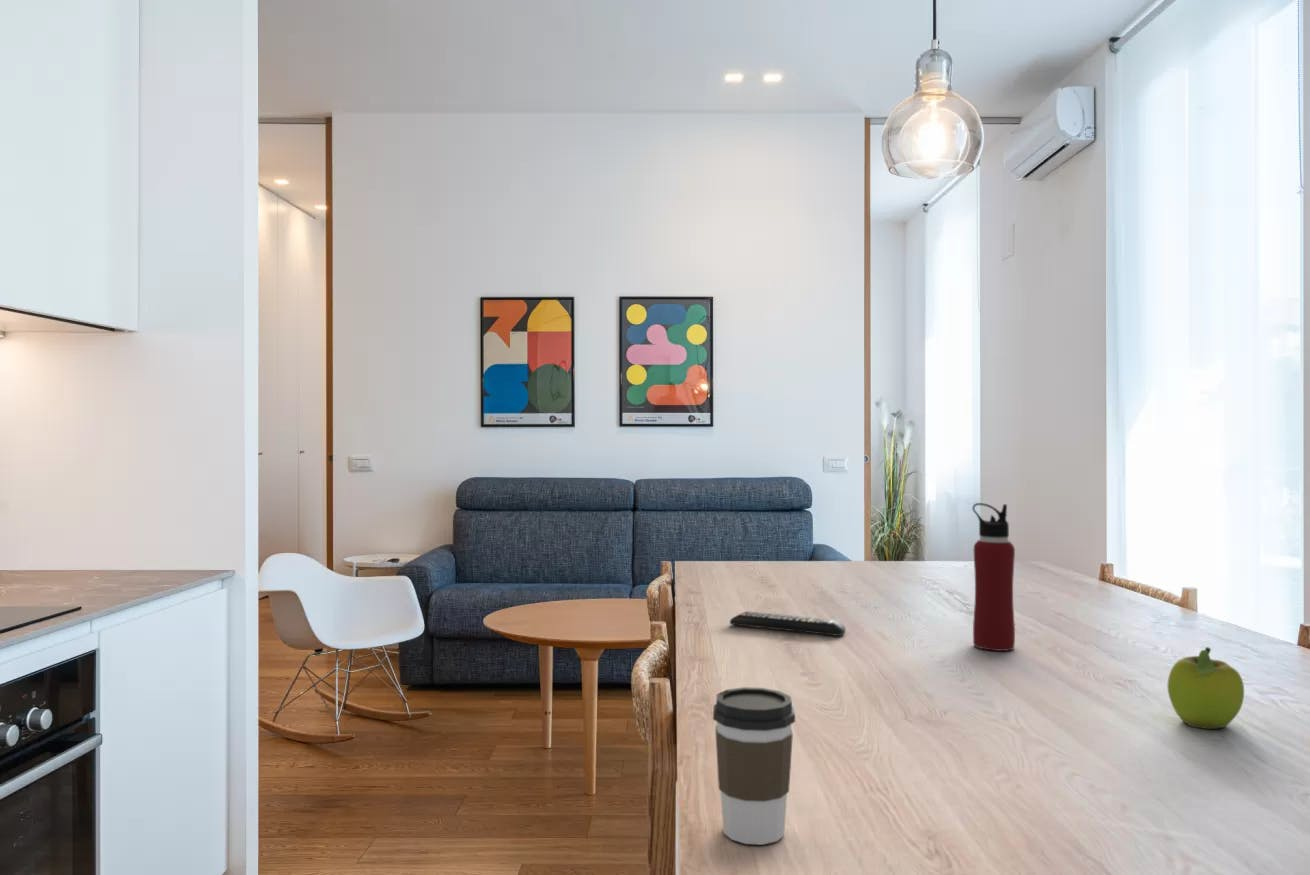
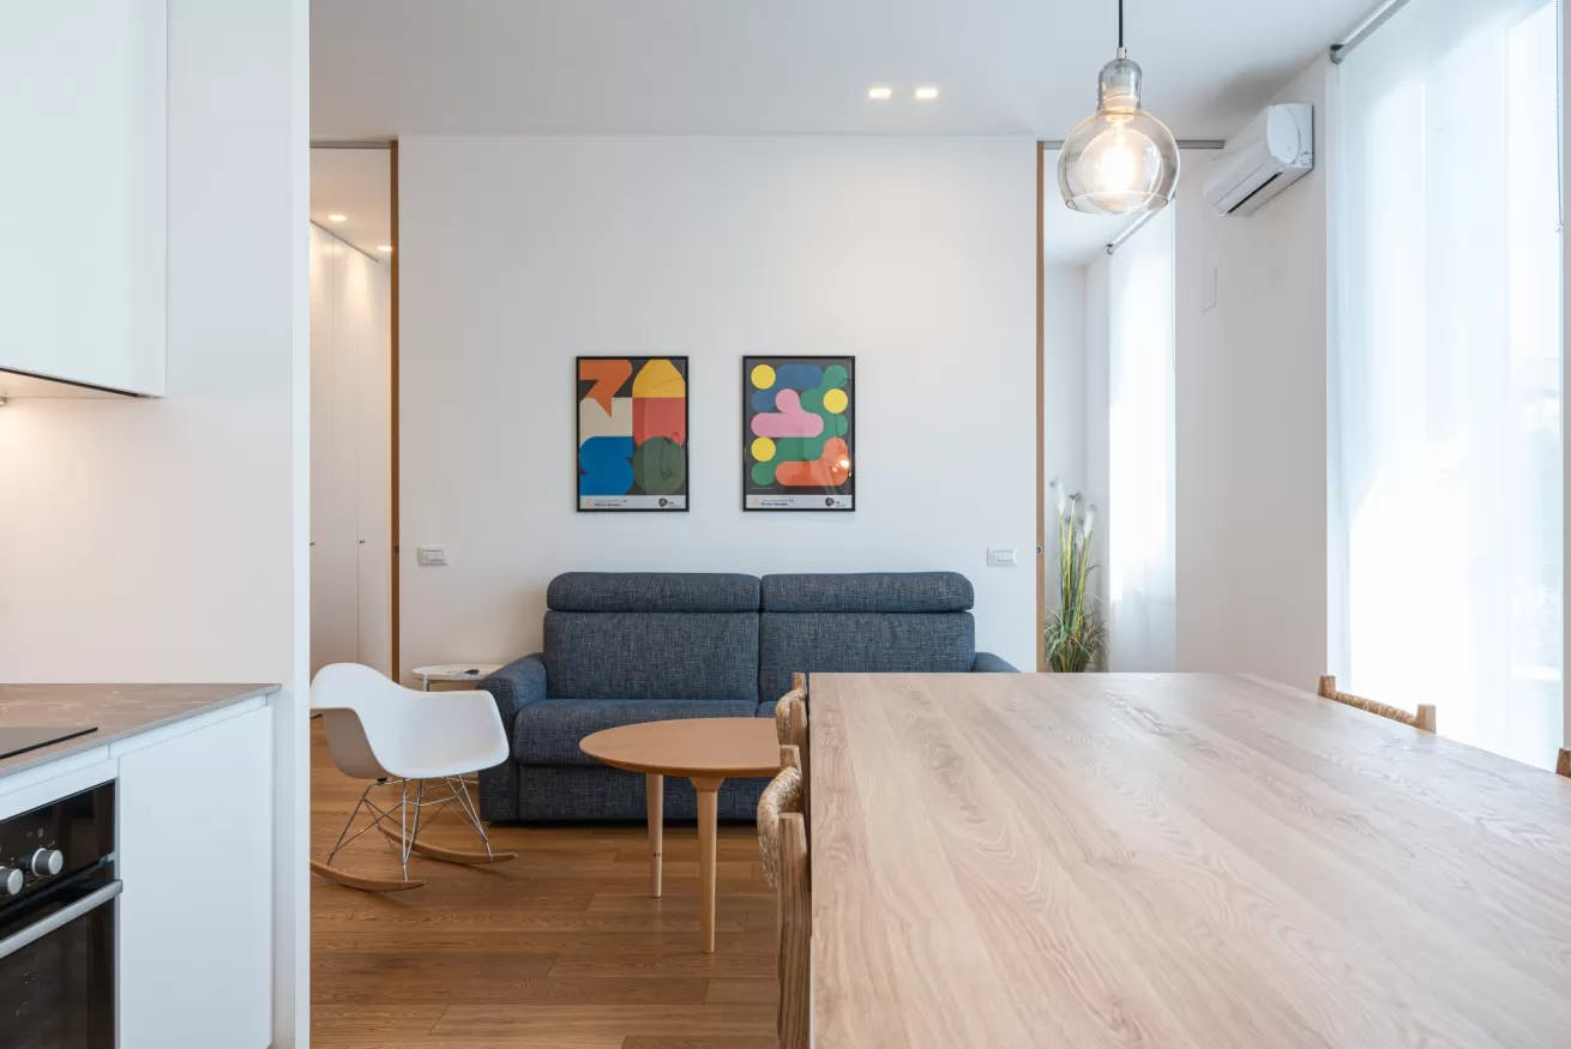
- water bottle [971,502,1016,652]
- coffee cup [712,686,796,846]
- fruit [1166,646,1245,730]
- remote control [729,610,847,637]
